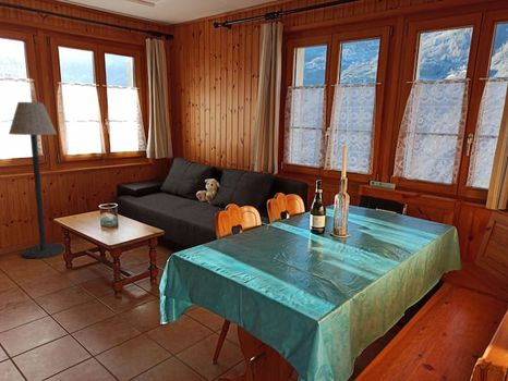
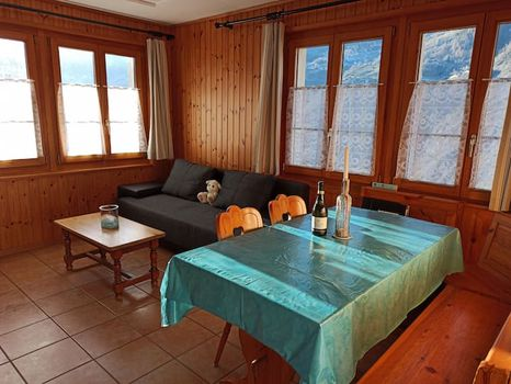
- floor lamp [8,101,65,259]
